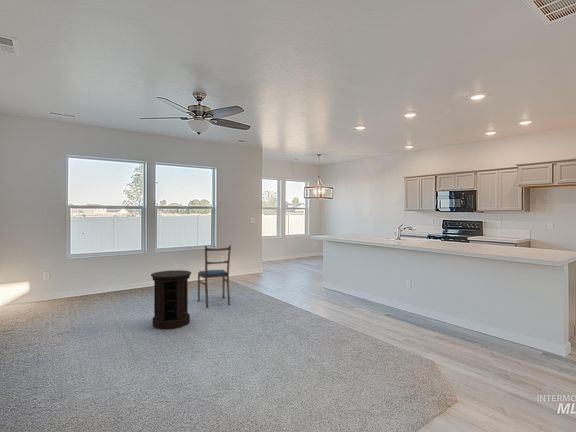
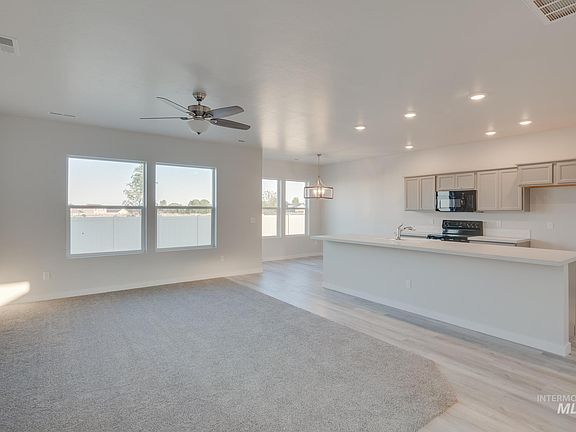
- dining chair [197,244,232,308]
- side table [150,269,192,330]
